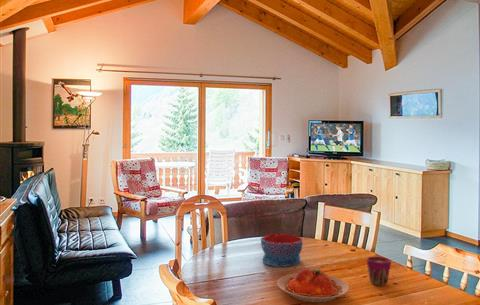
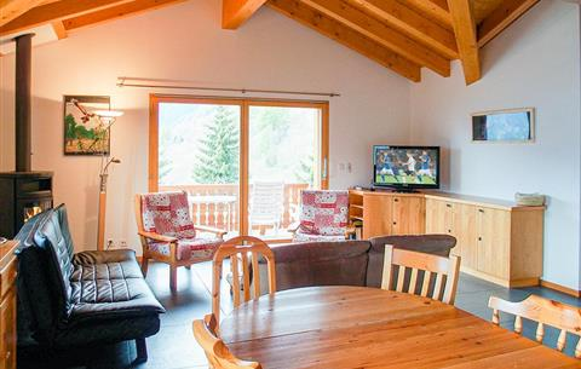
- cup [366,256,392,287]
- plate [276,268,350,303]
- bowl [260,233,304,267]
